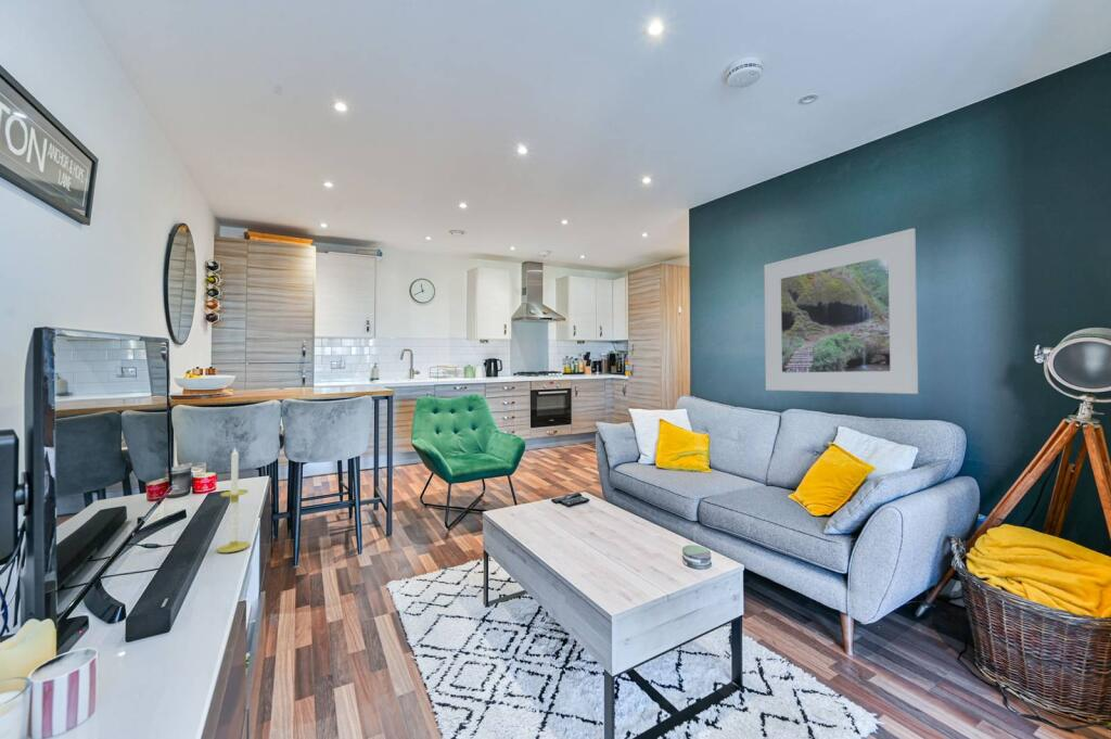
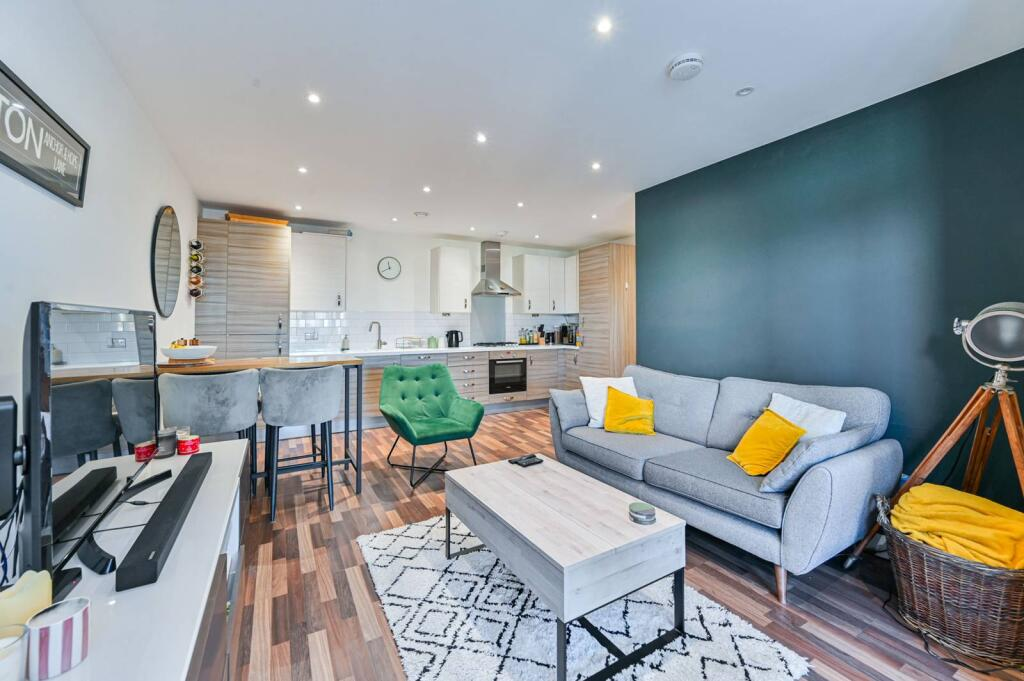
- candle [216,446,252,553]
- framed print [763,227,919,395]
